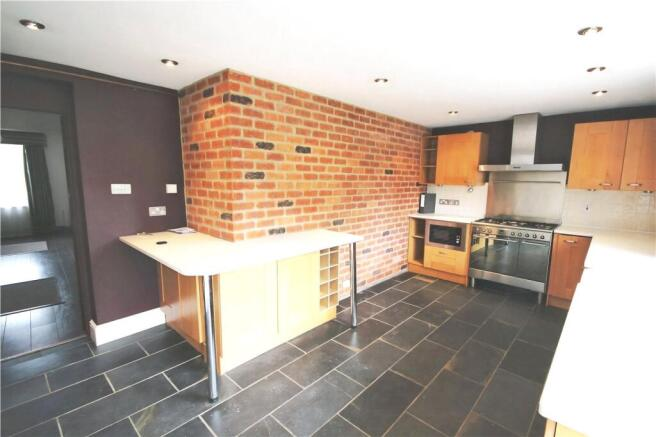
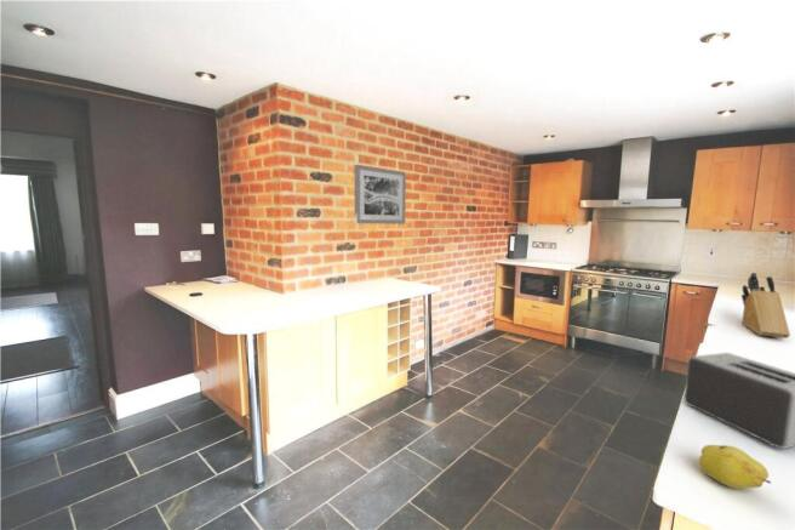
+ fruit [698,444,772,490]
+ toaster [684,352,795,450]
+ knife block [740,272,791,340]
+ wall art [353,164,407,226]
